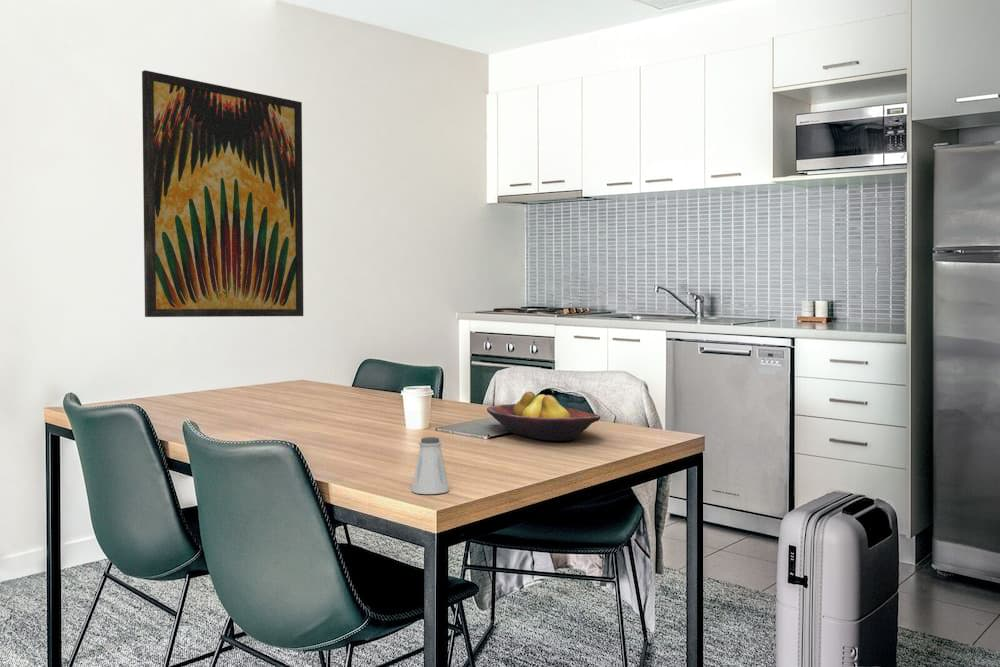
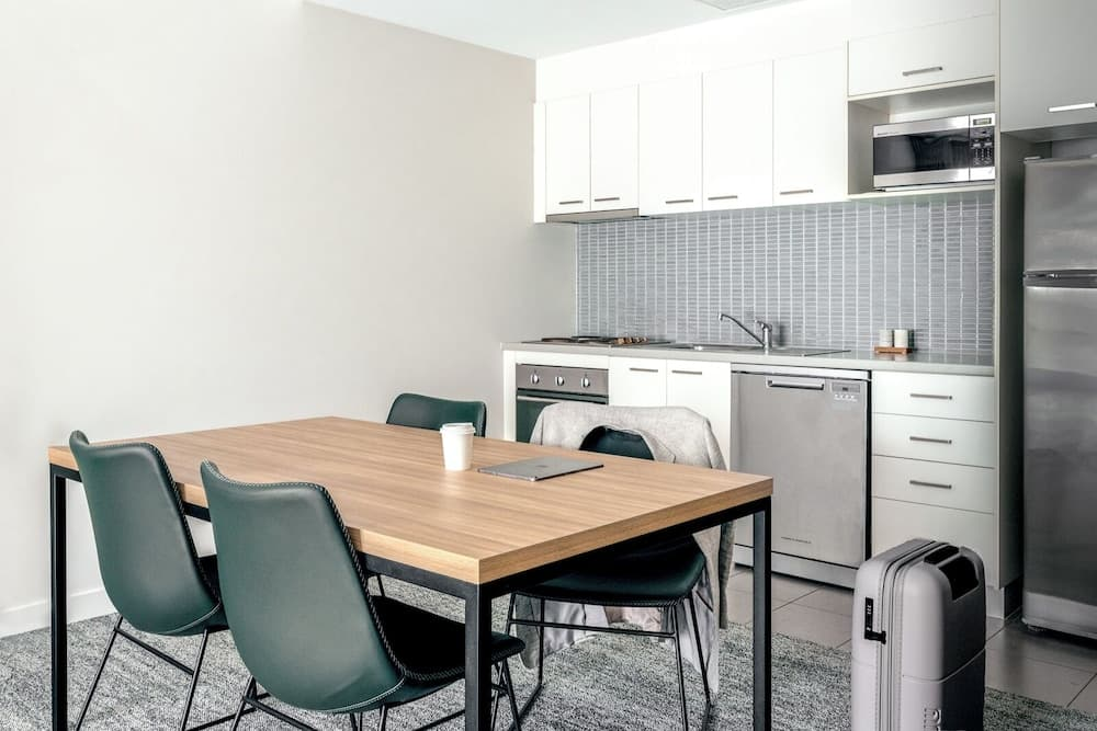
- saltshaker [411,436,450,495]
- wall art [141,69,304,318]
- fruit bowl [486,391,601,442]
